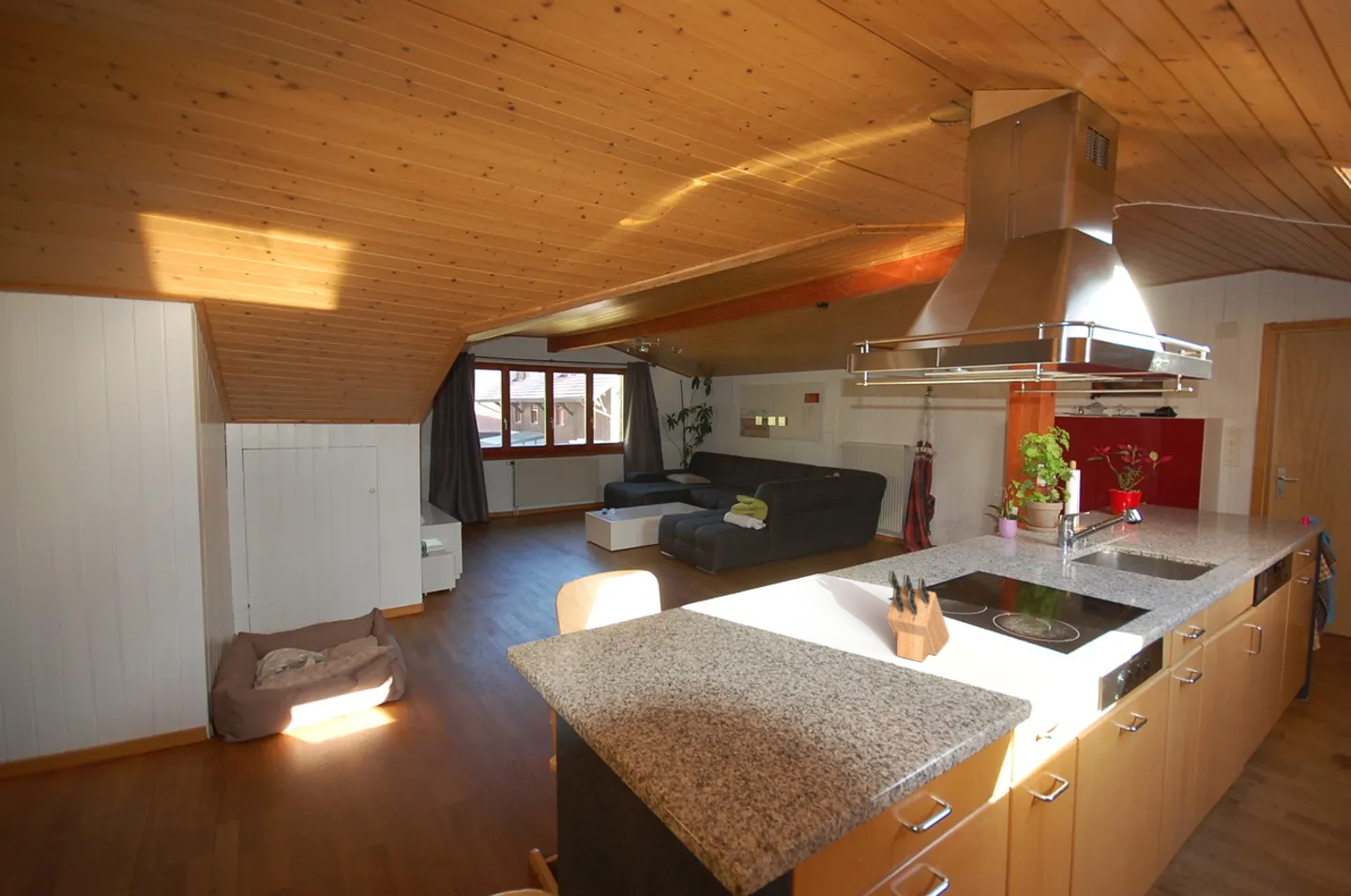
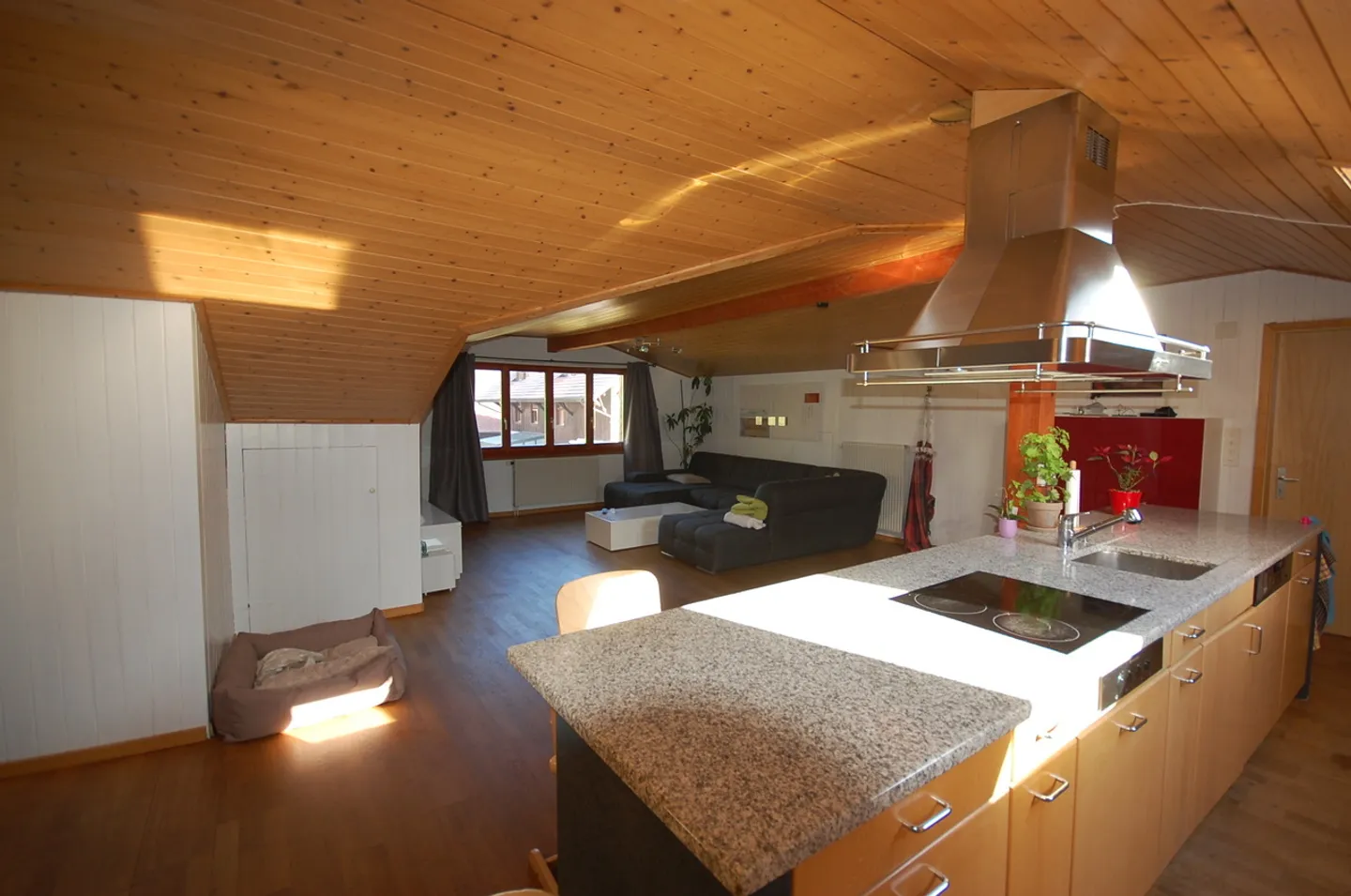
- knife block [886,569,950,663]
